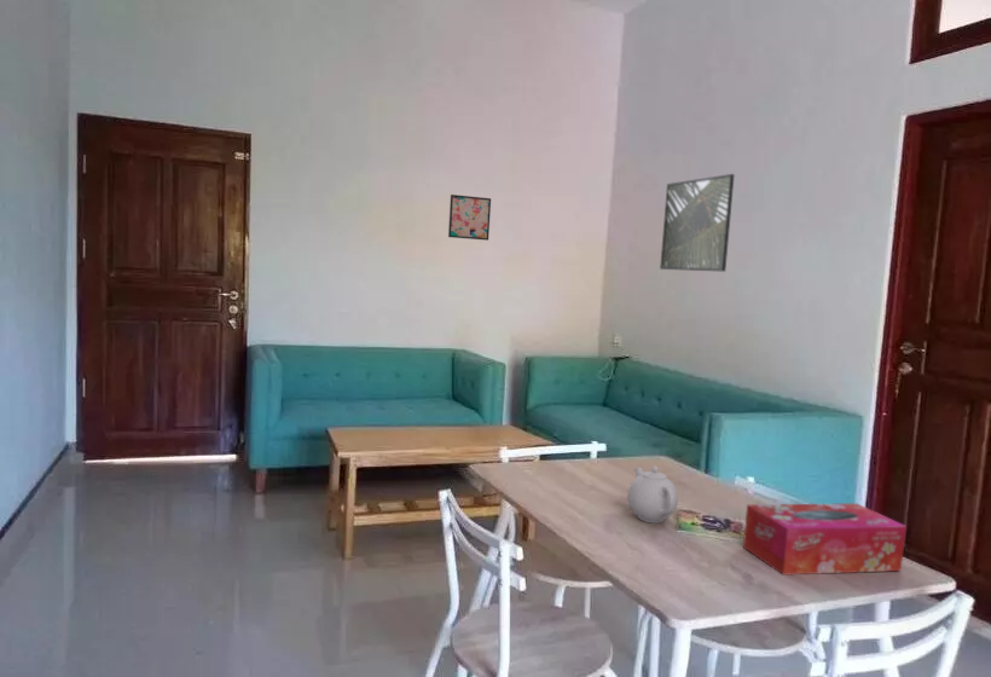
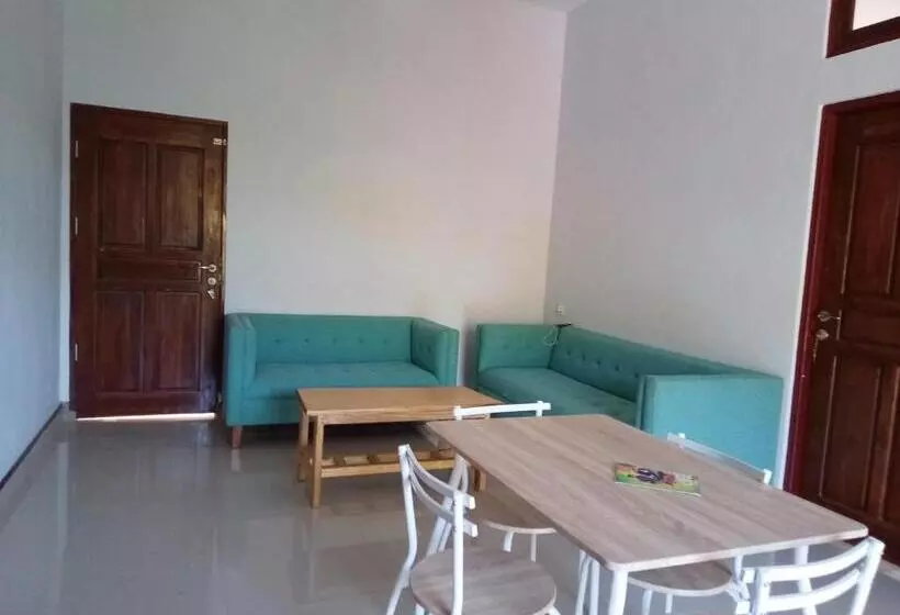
- wall art [447,193,492,242]
- teapot [626,464,679,523]
- tissue box [742,503,908,577]
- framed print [659,173,736,273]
